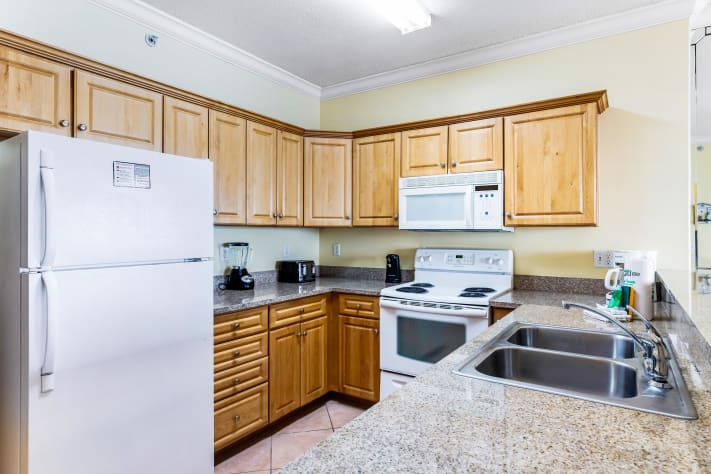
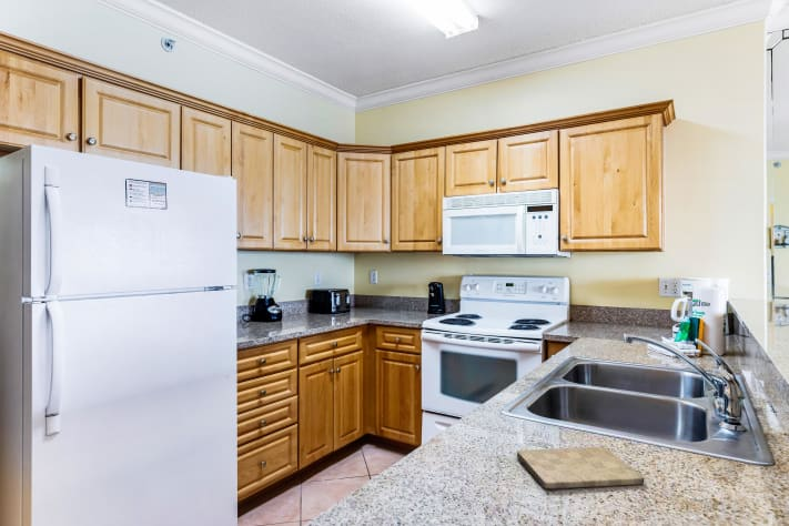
+ cutting board [516,446,645,490]
